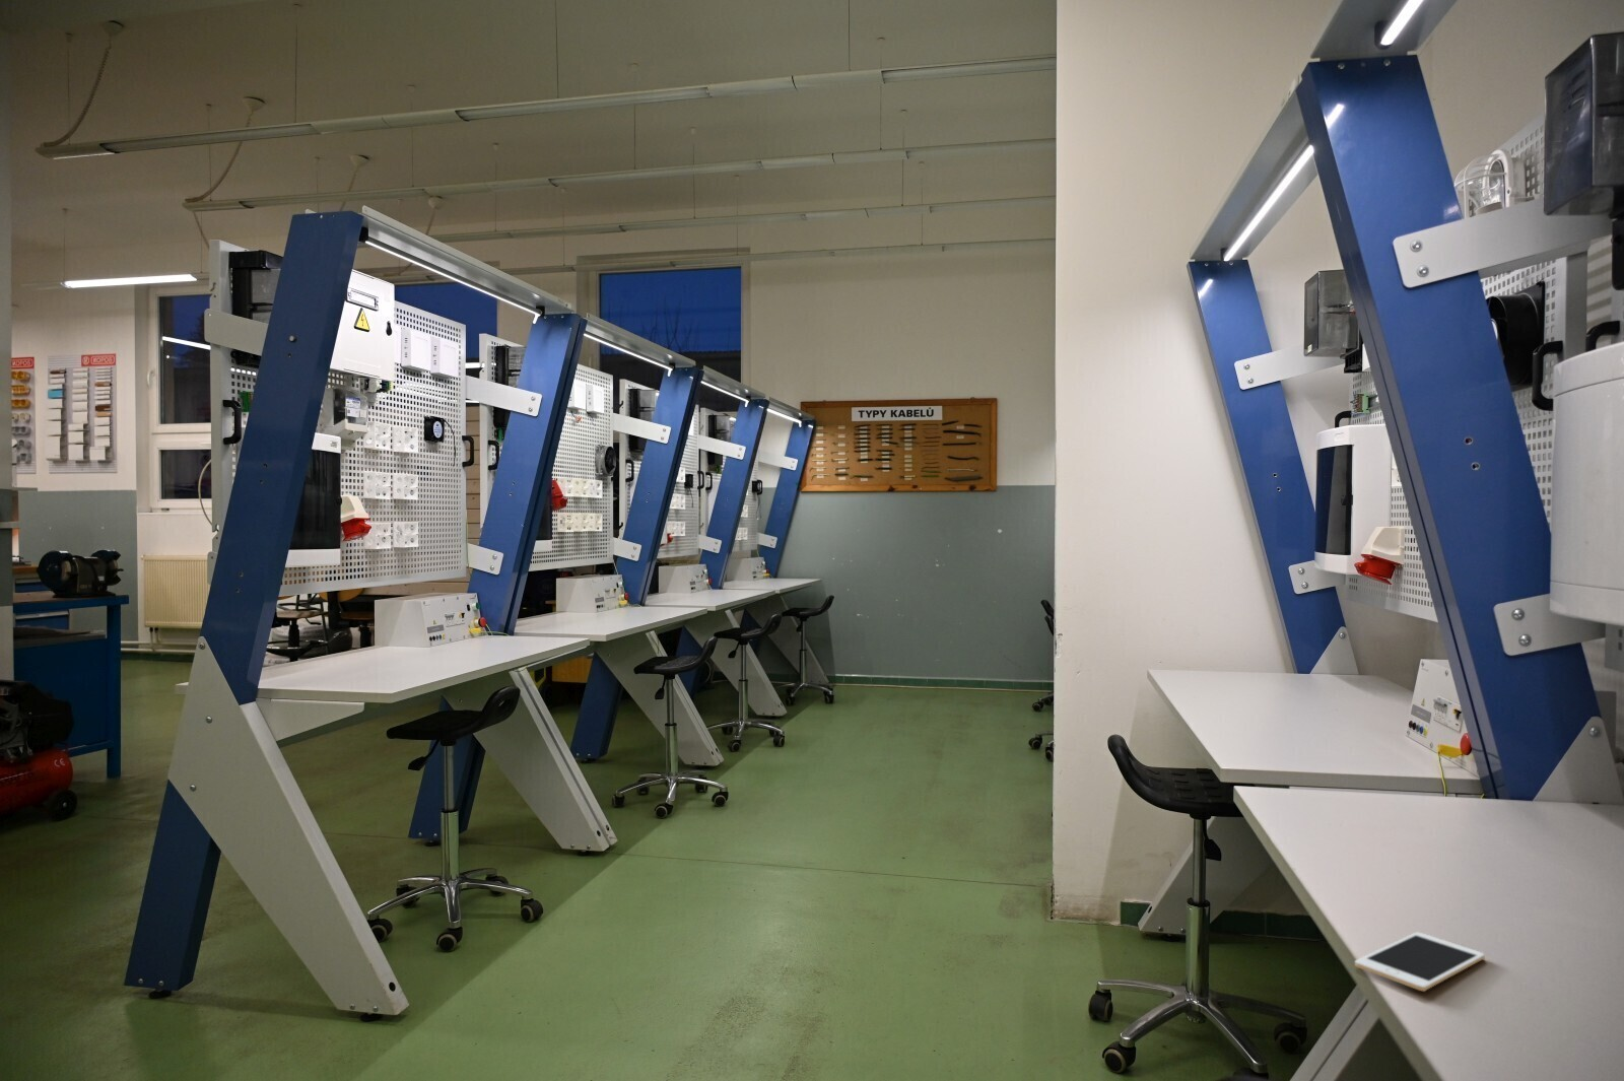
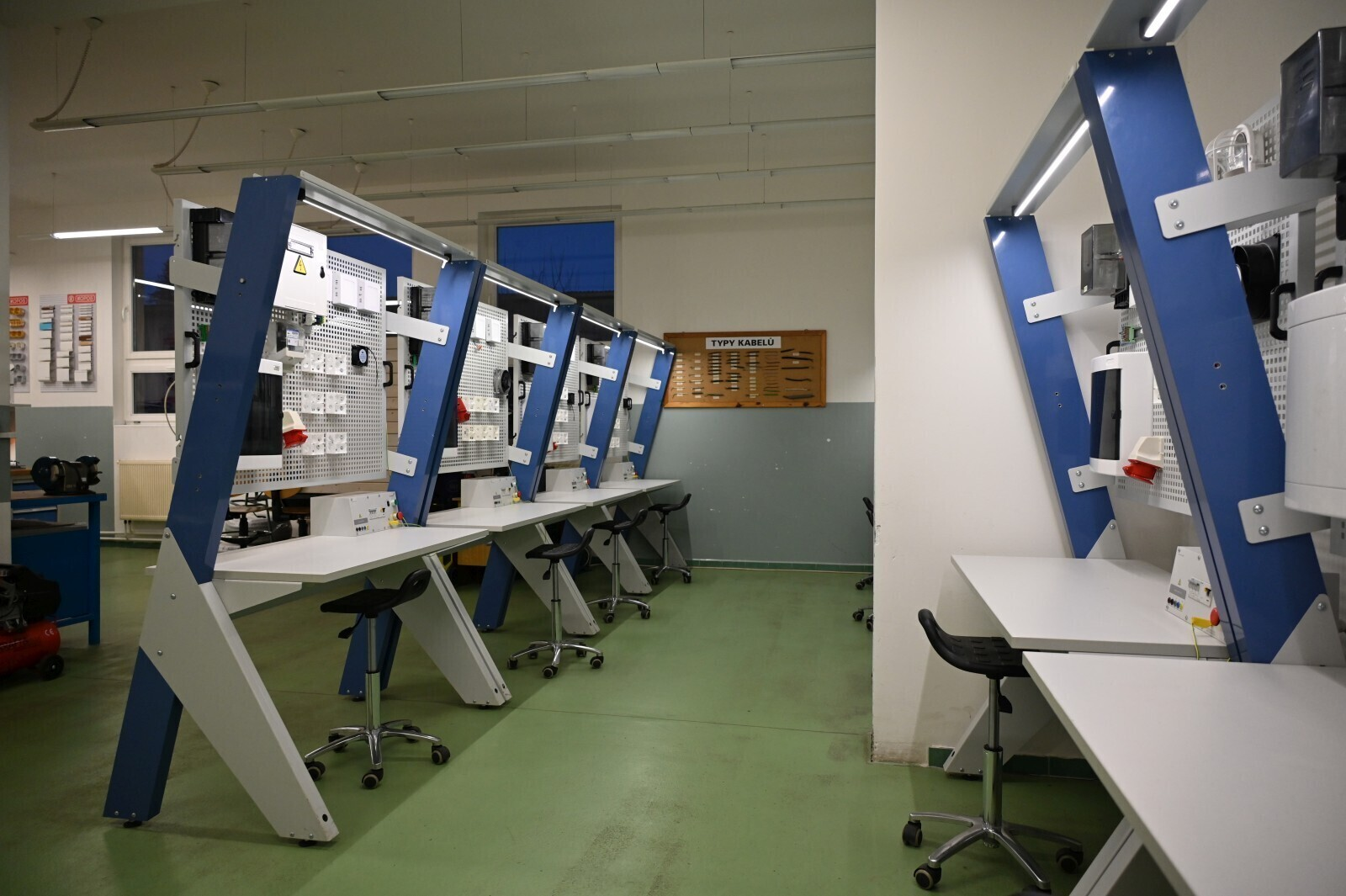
- cell phone [1354,931,1486,993]
